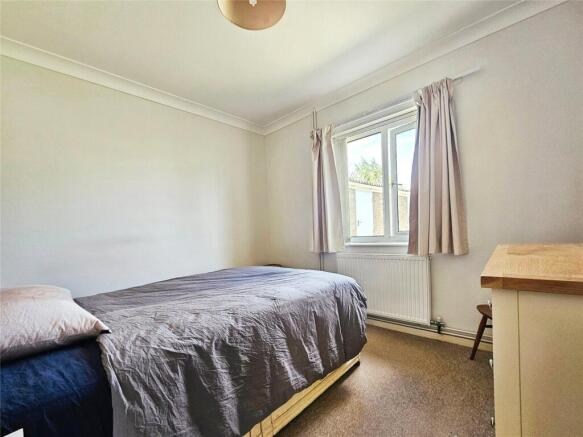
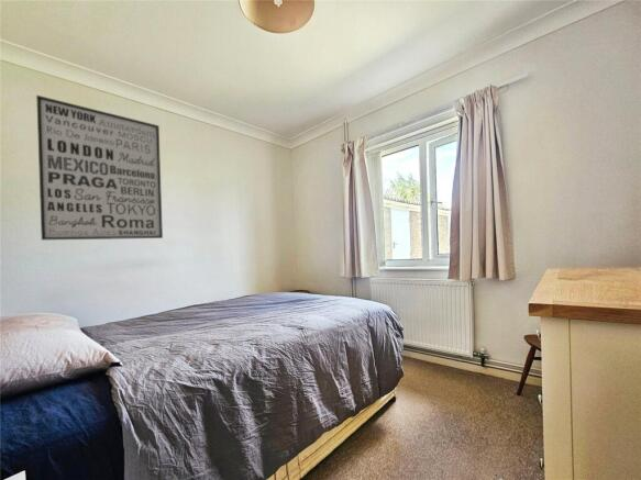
+ wall art [35,94,164,242]
